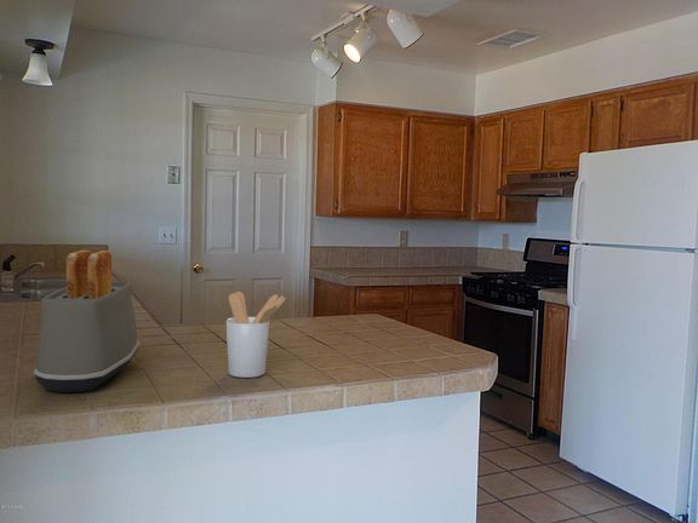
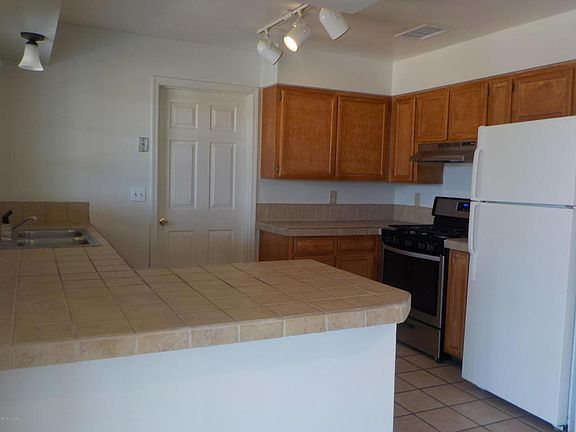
- toaster [33,249,141,393]
- utensil holder [225,291,287,379]
